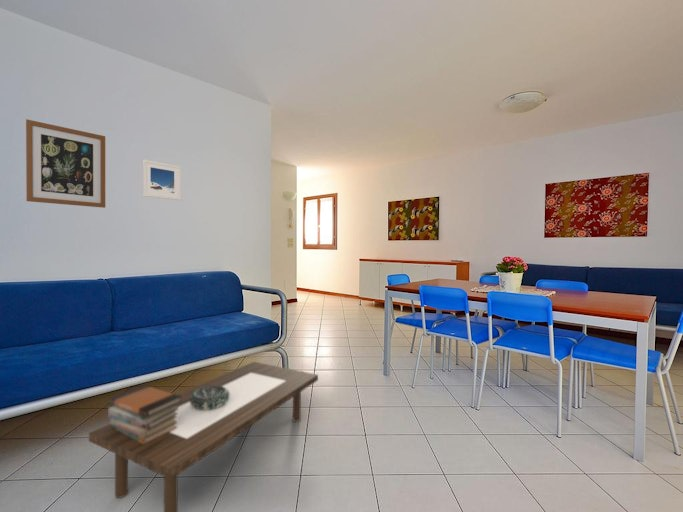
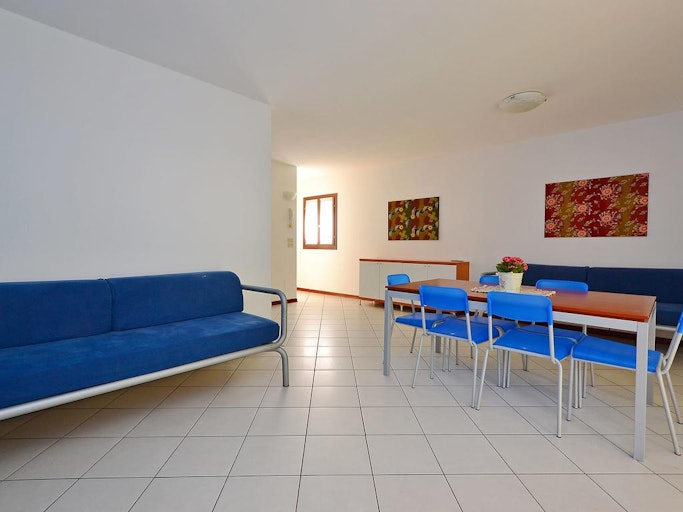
- wall art [25,118,106,209]
- decorative bowl [190,386,230,410]
- coffee table [88,361,319,512]
- book stack [107,384,181,444]
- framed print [142,158,182,201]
